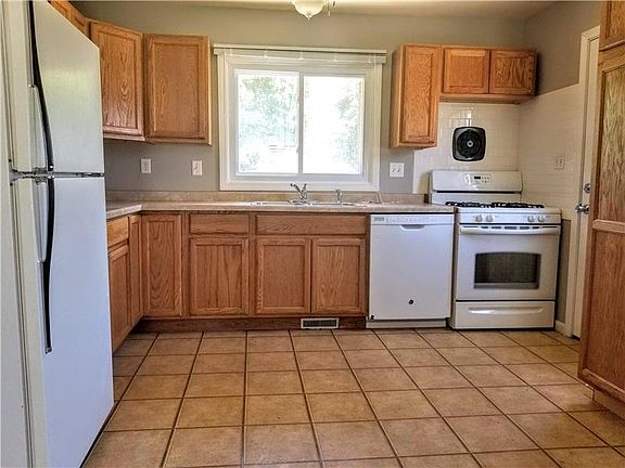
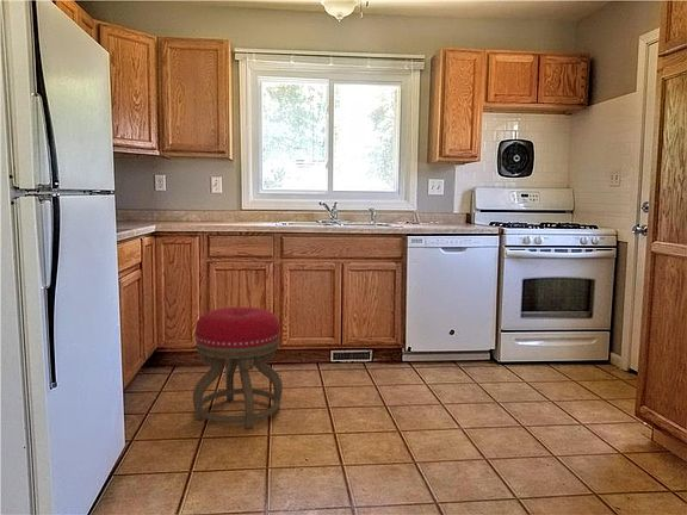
+ stool [192,306,284,430]
